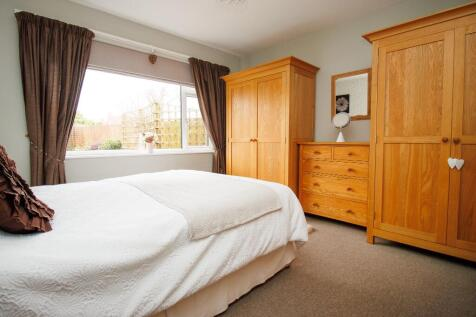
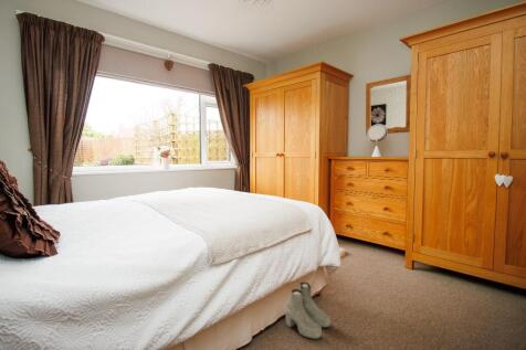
+ boots [284,282,332,340]
